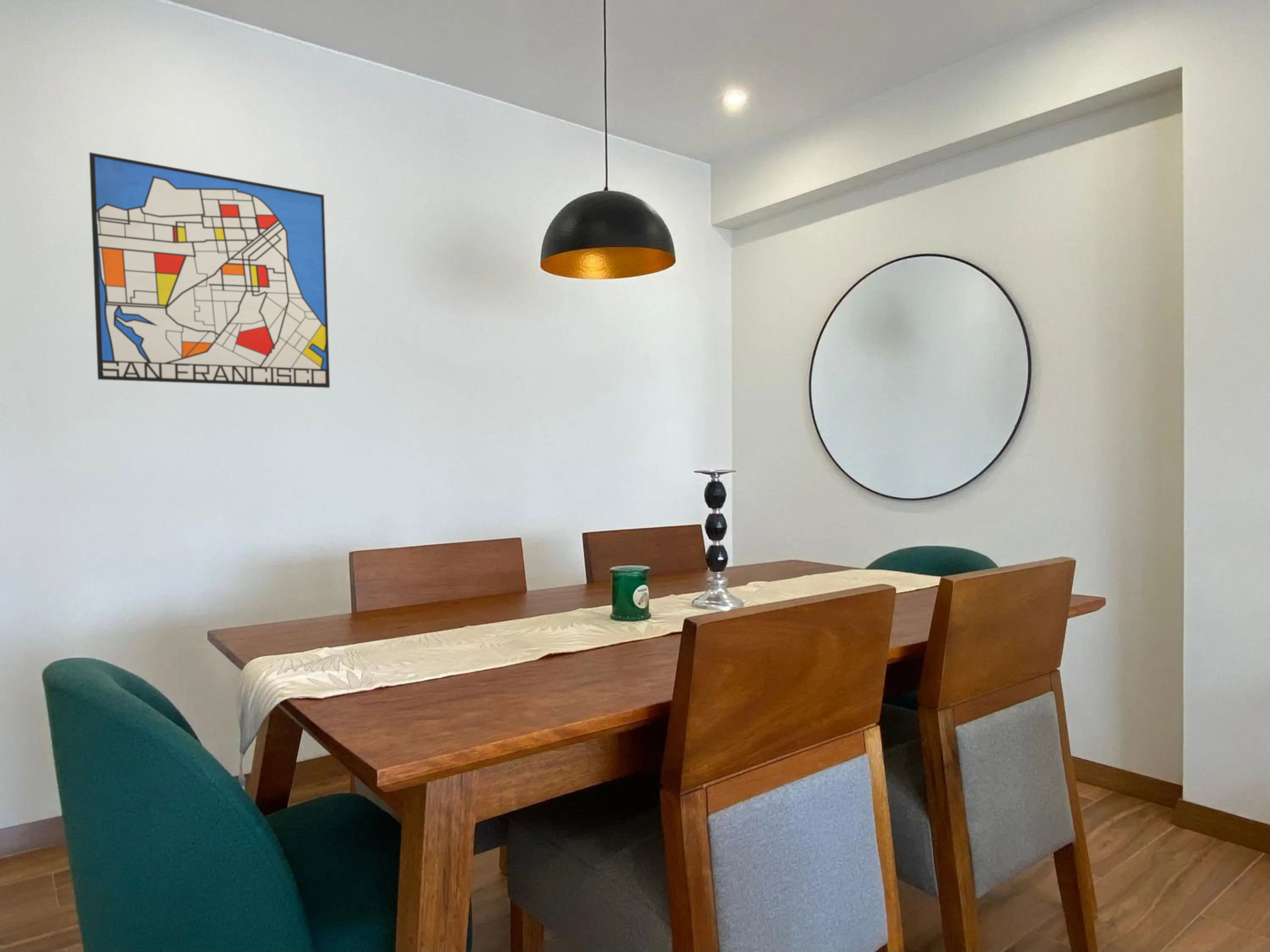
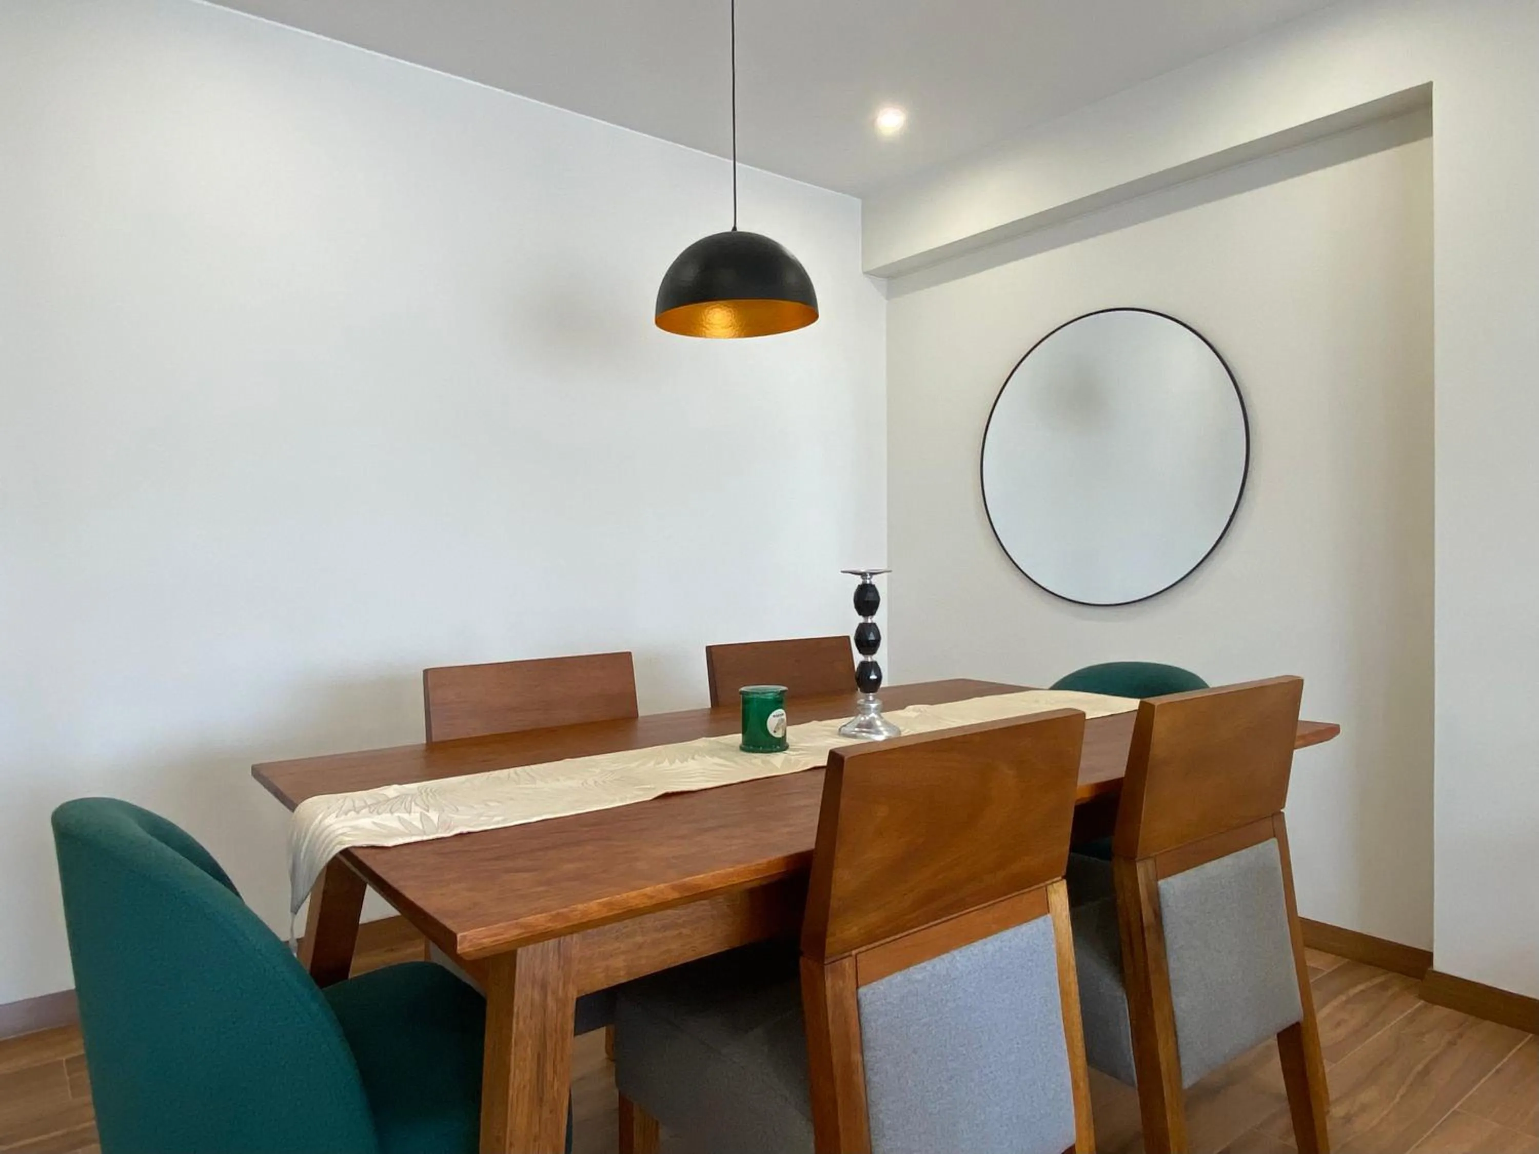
- wall art [89,152,330,388]
